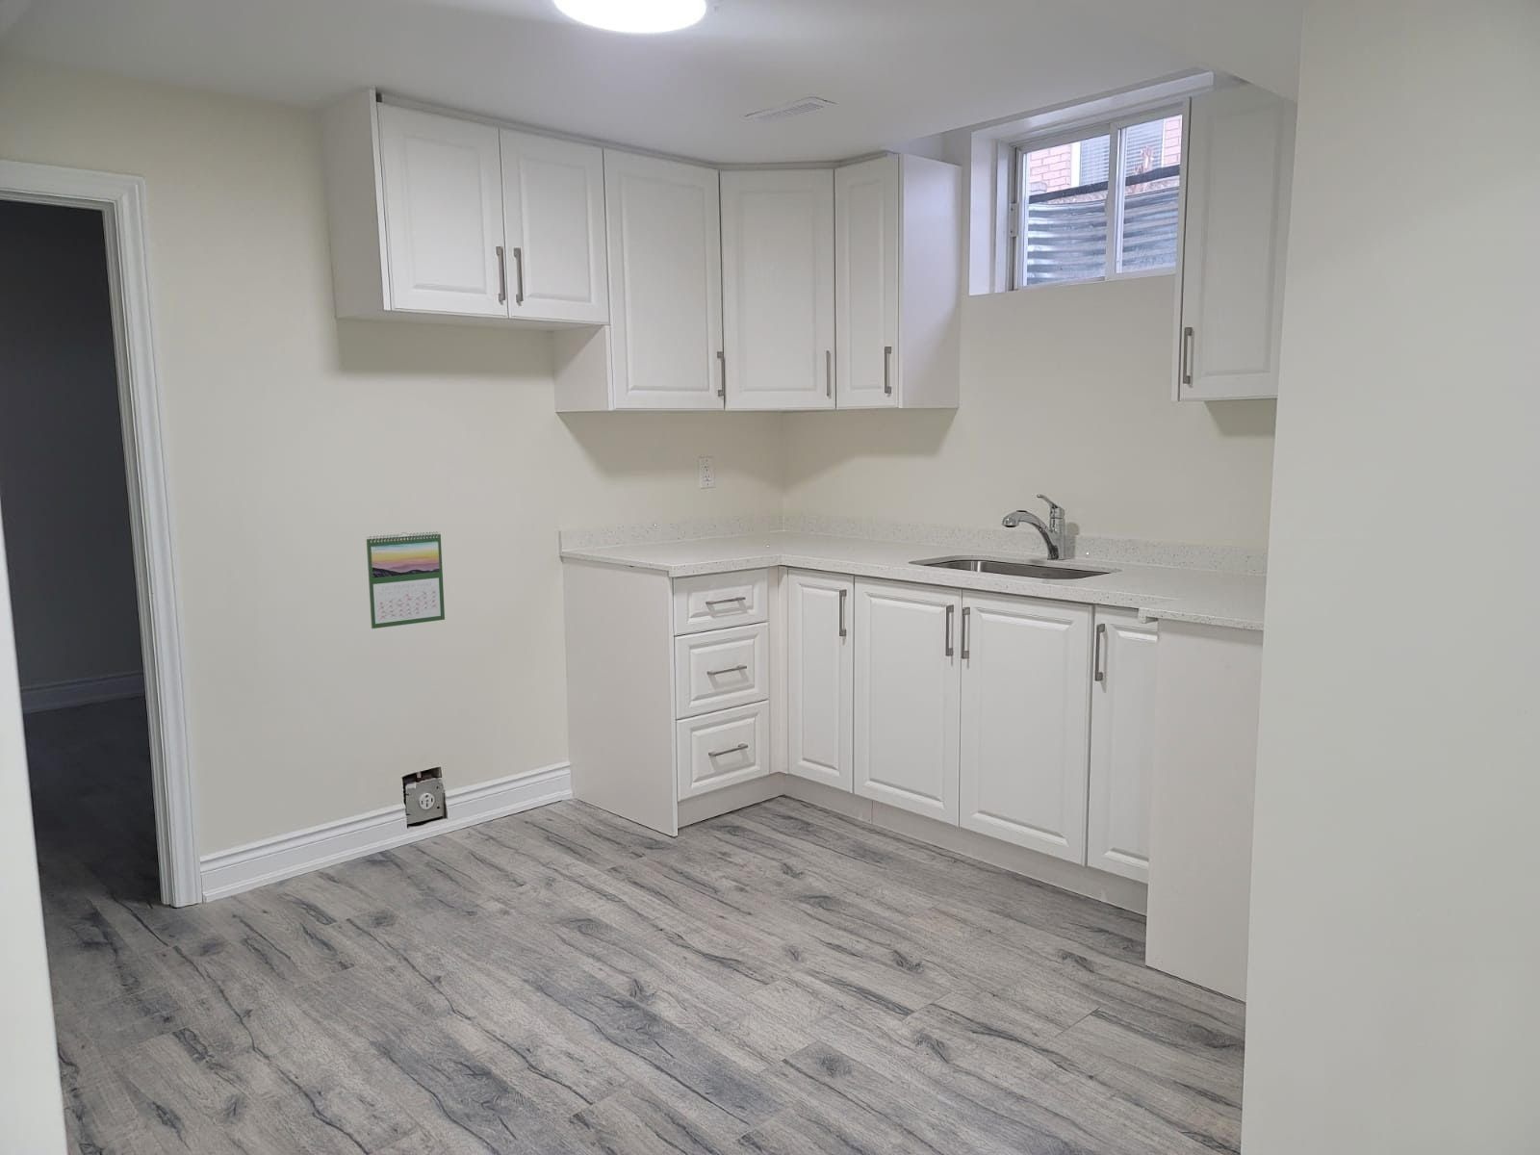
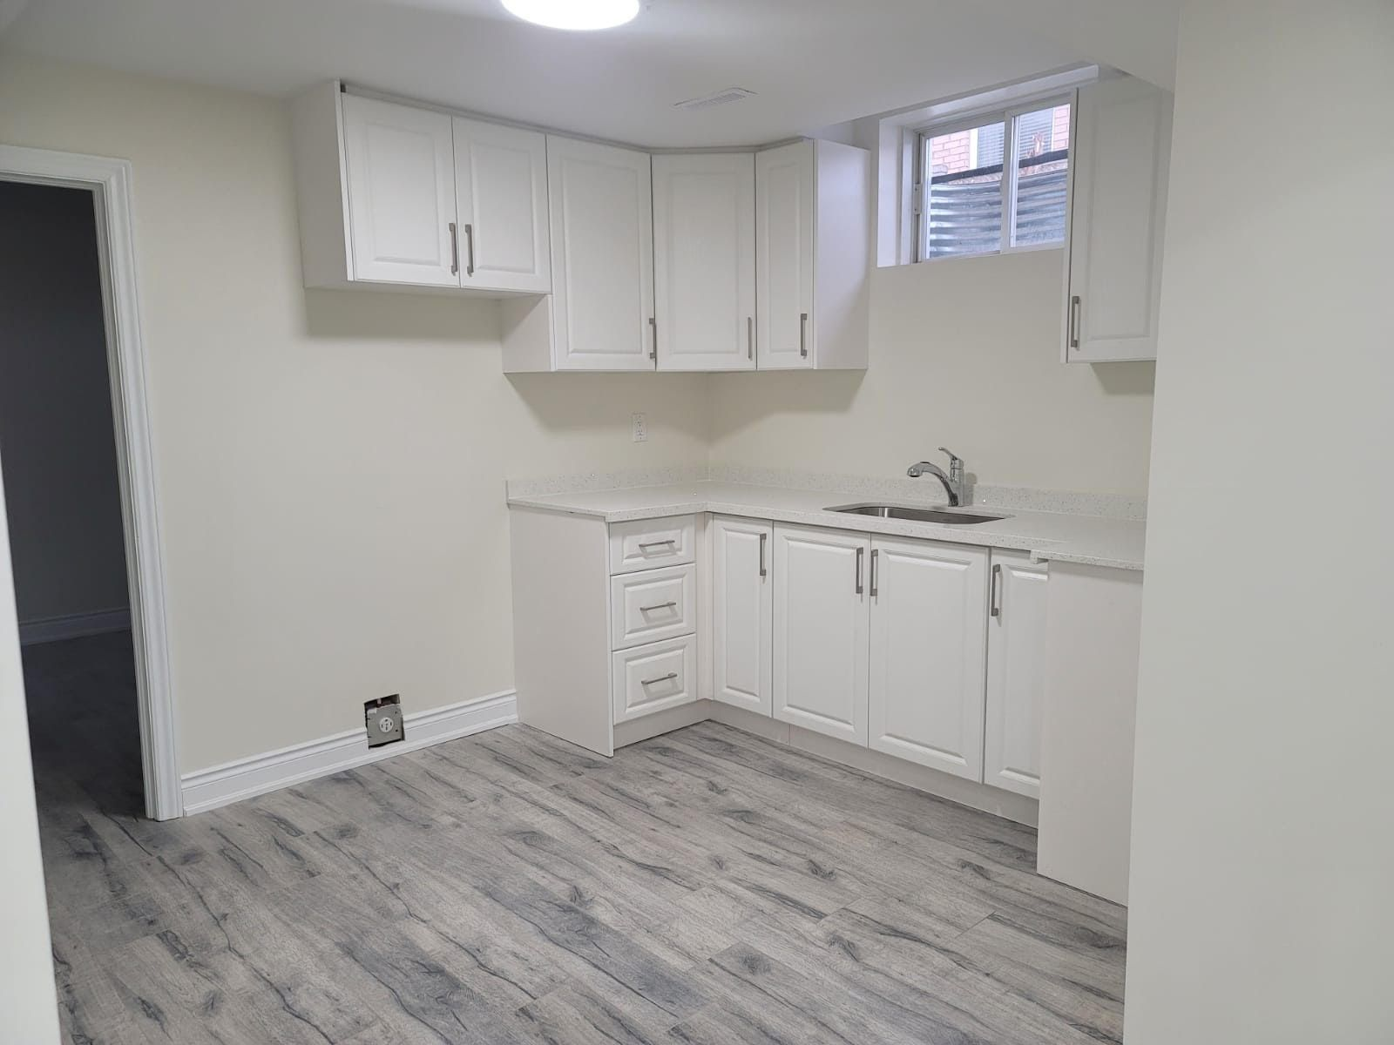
- calendar [366,530,446,630]
